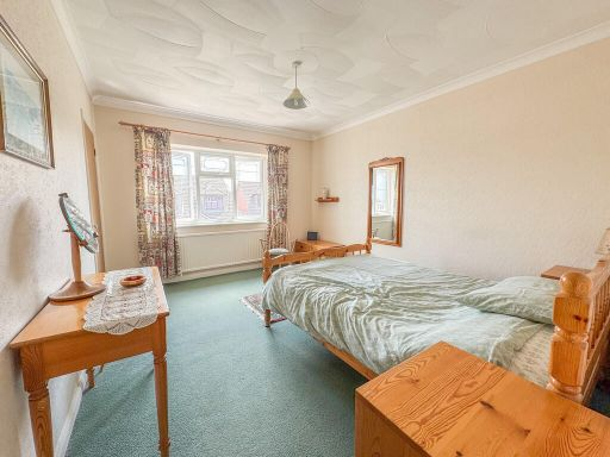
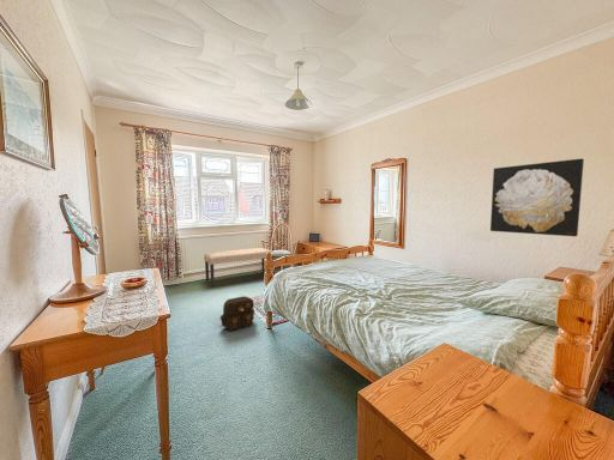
+ bench [203,247,275,288]
+ wall art [489,158,585,237]
+ backpack [219,295,255,332]
